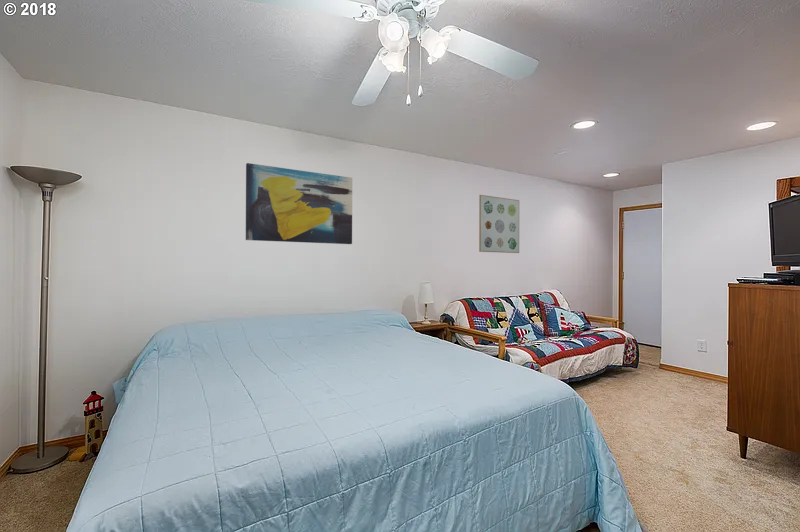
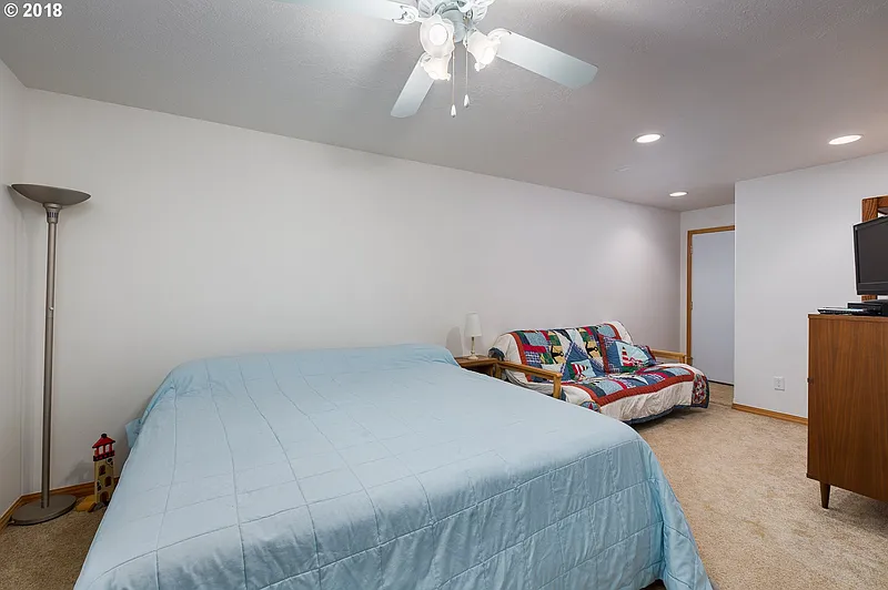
- wall art [245,162,353,245]
- wall art [478,194,520,254]
